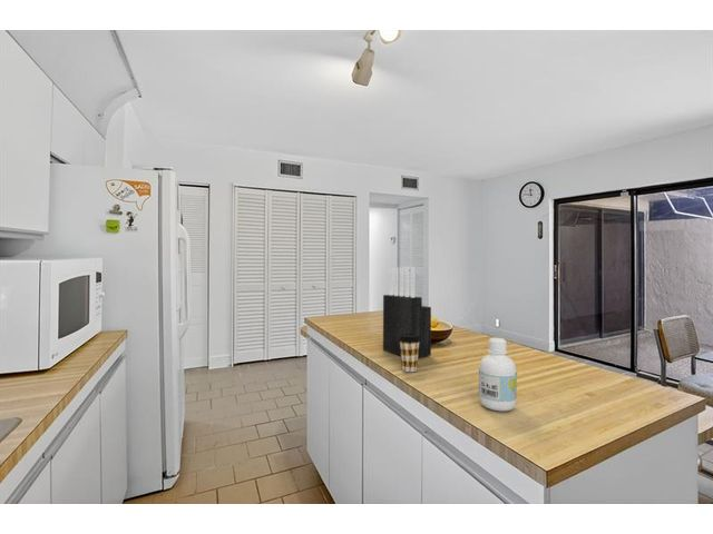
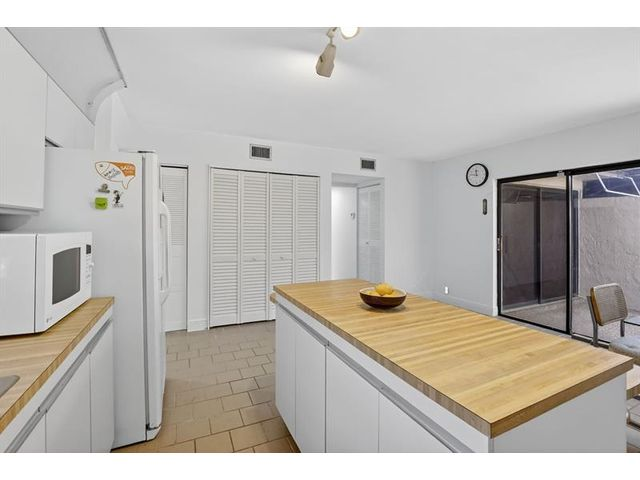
- knife block [382,266,432,358]
- bottle [478,337,518,413]
- coffee cup [399,334,421,373]
